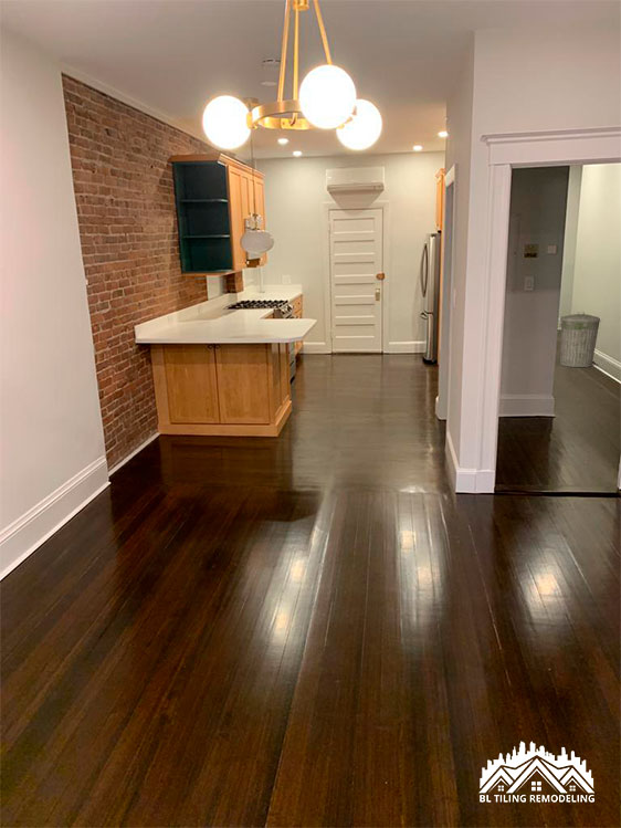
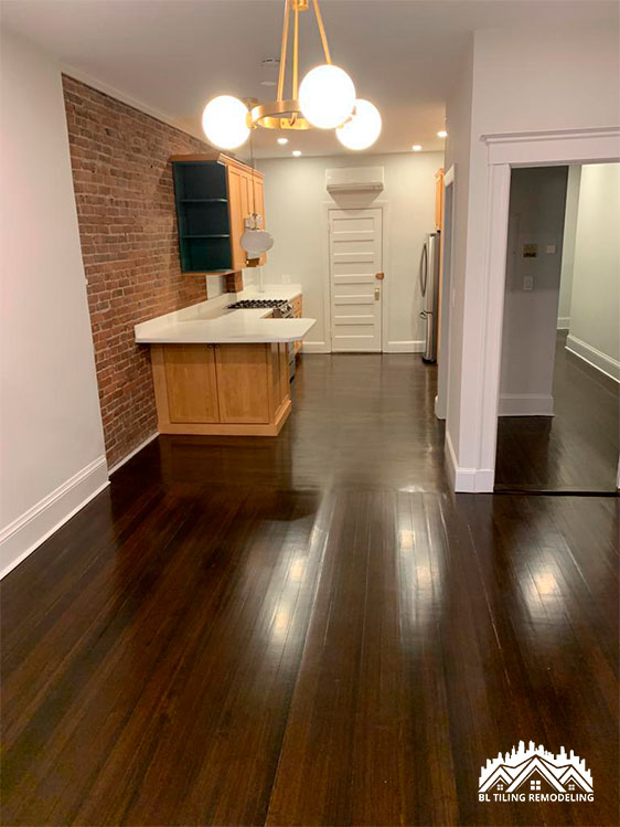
- trash can [558,311,601,368]
